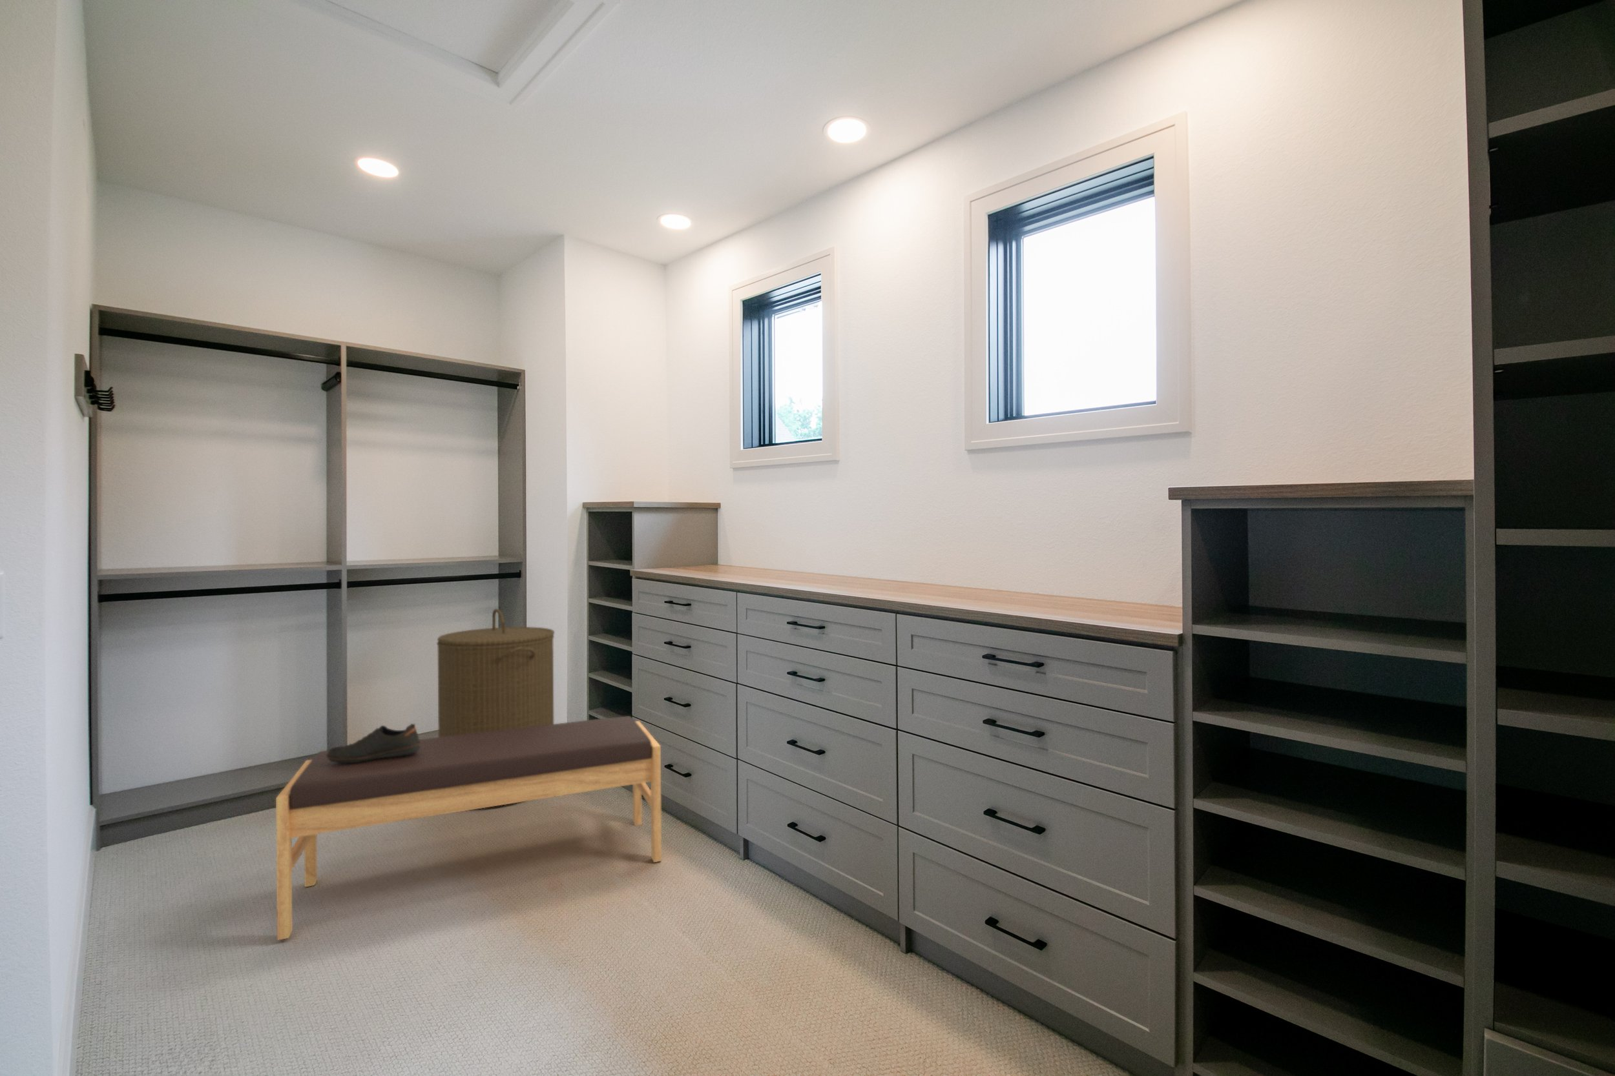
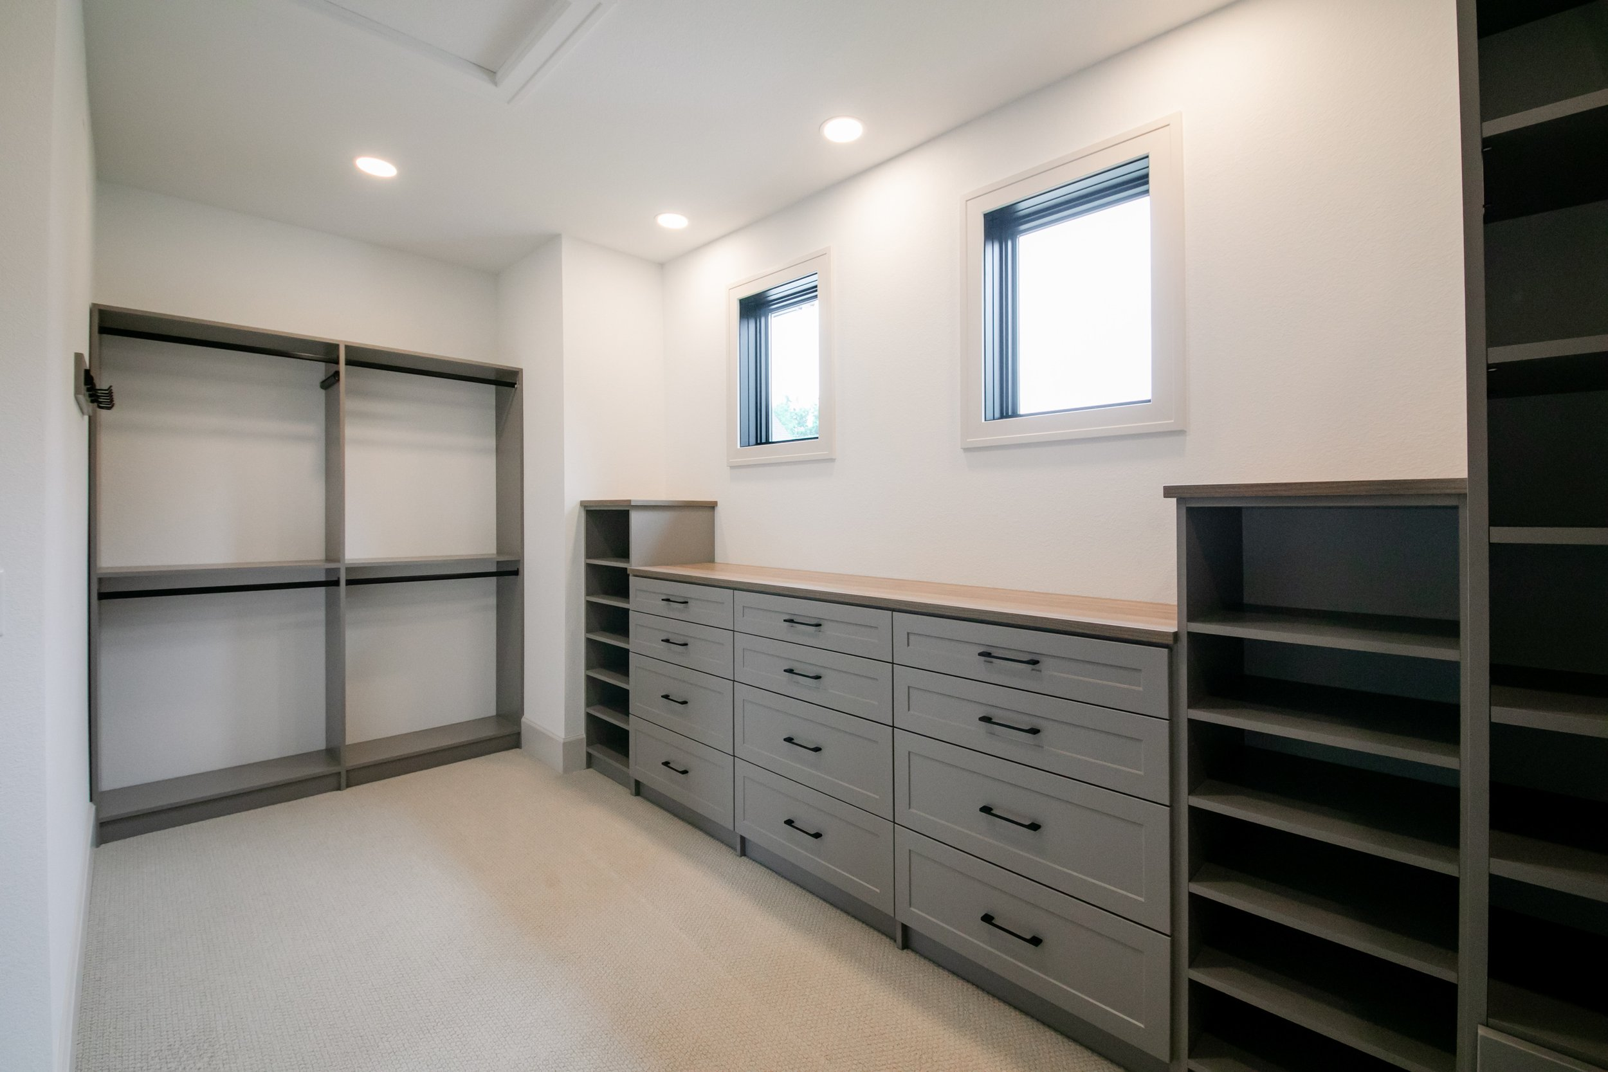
- laundry hamper [436,608,555,807]
- bench [275,716,662,942]
- shoe [326,723,421,763]
